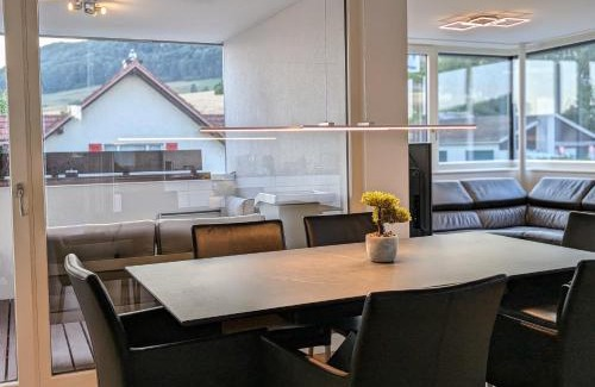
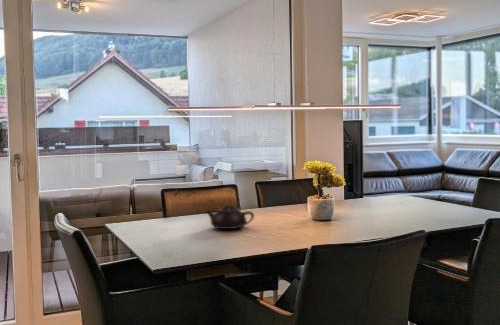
+ teapot [205,204,255,230]
